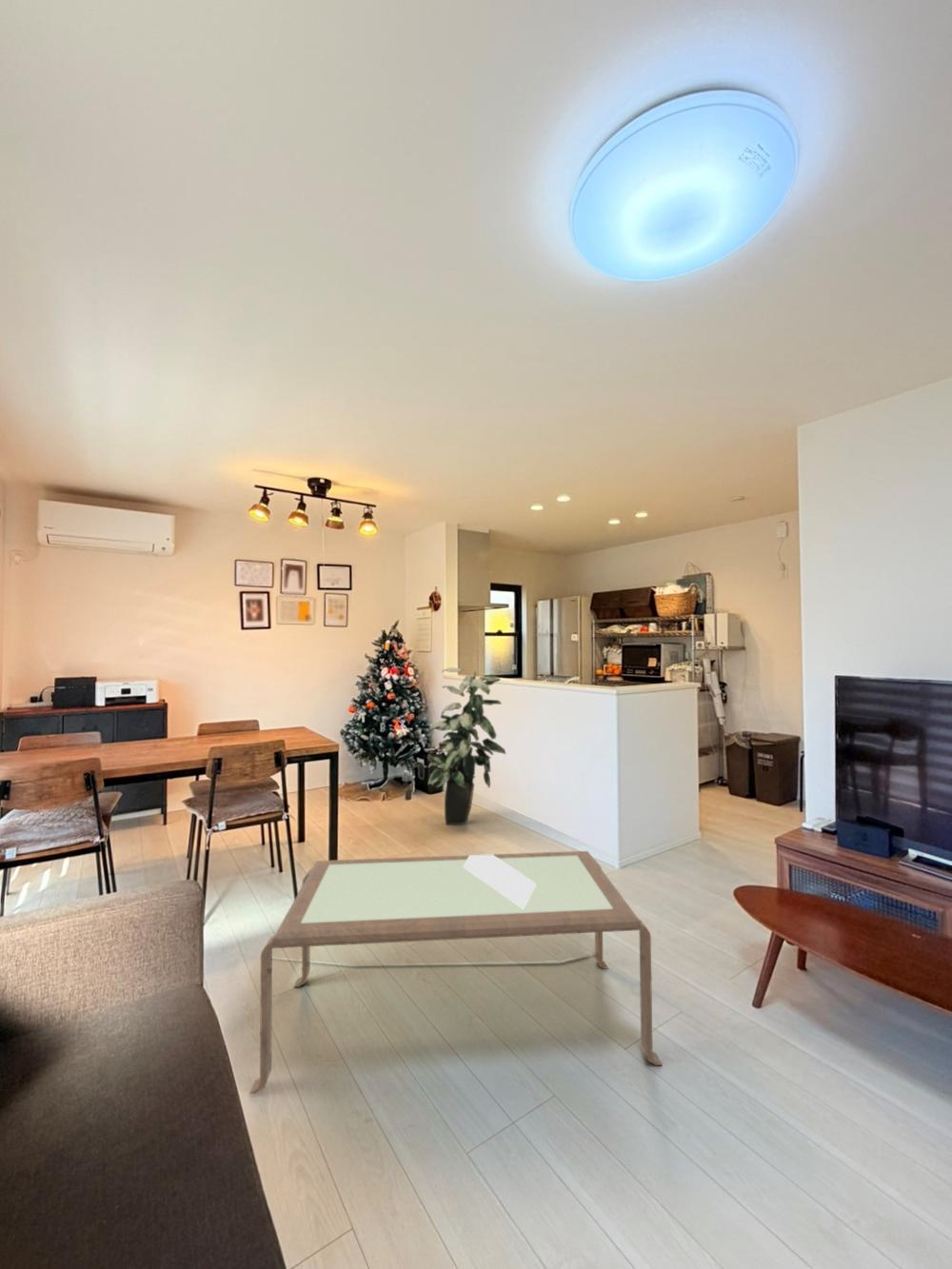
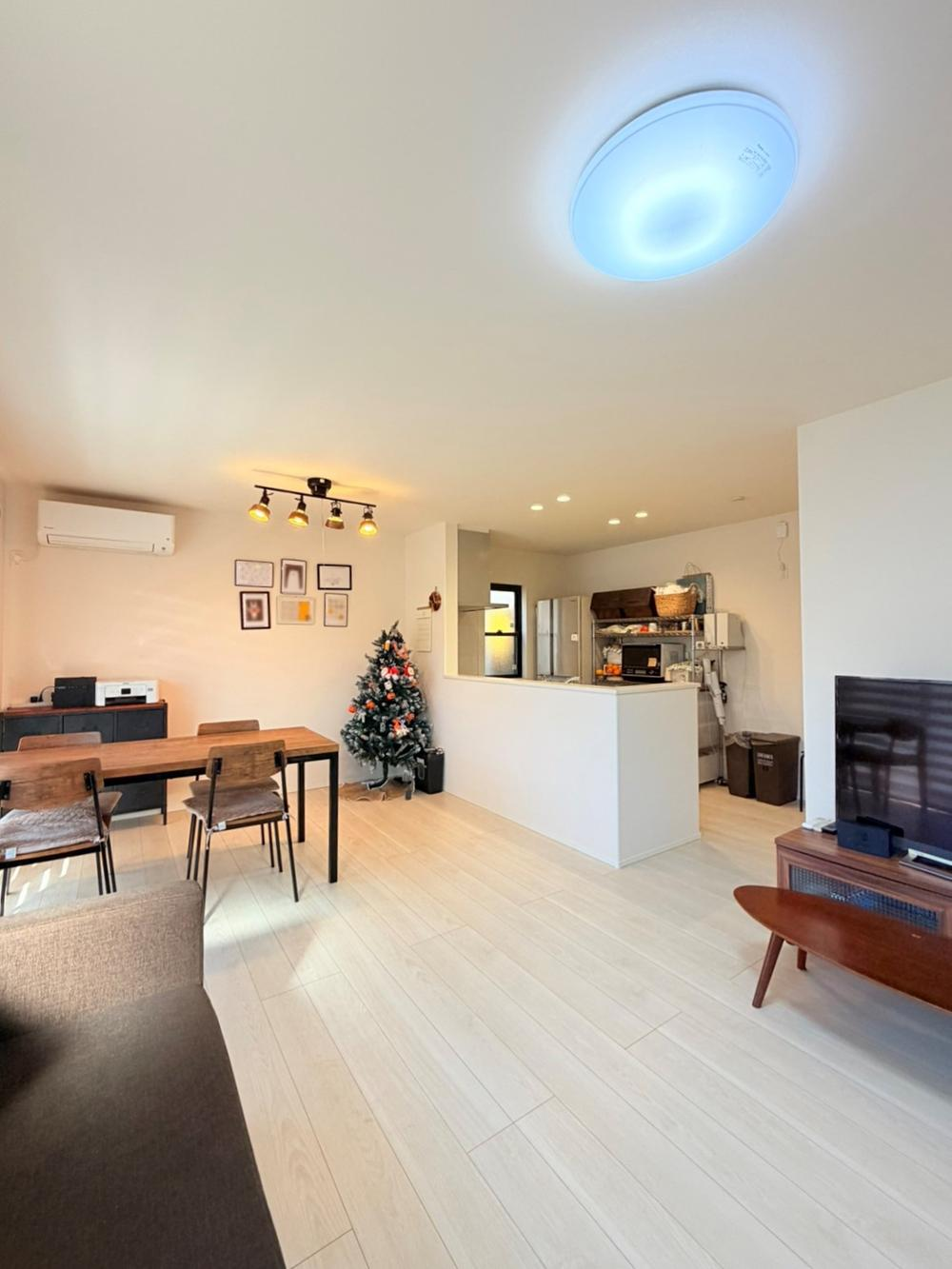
- indoor plant [426,666,506,825]
- coffee table [248,850,664,1095]
